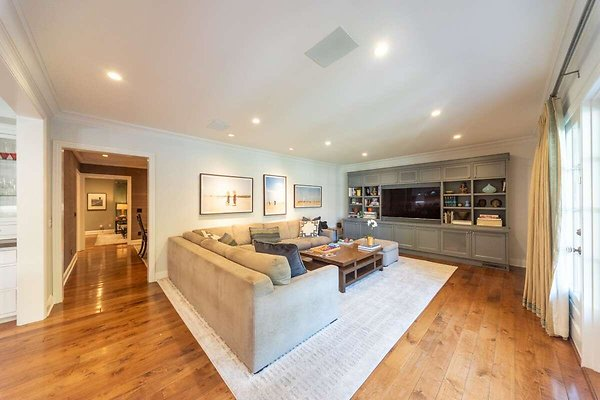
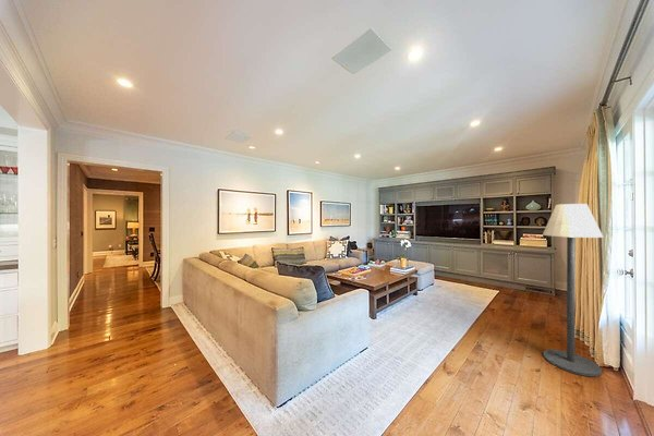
+ floor lamp [542,203,605,377]
